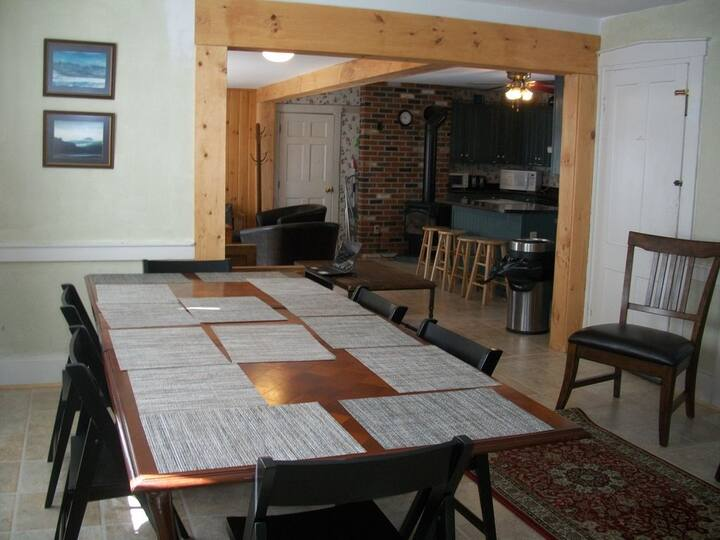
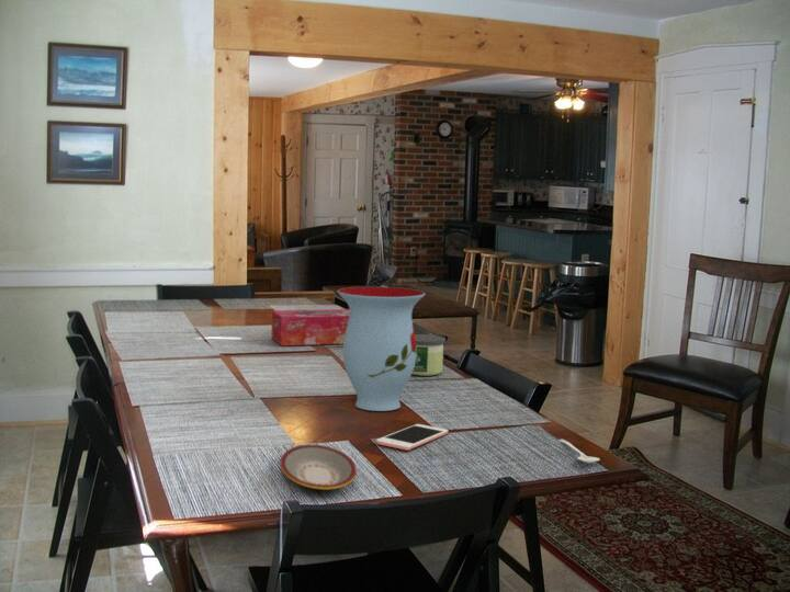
+ cell phone [375,423,449,452]
+ tissue box [271,308,350,346]
+ candle [411,333,447,377]
+ plate [279,444,358,491]
+ stirrer [558,439,600,464]
+ vase [337,286,426,412]
